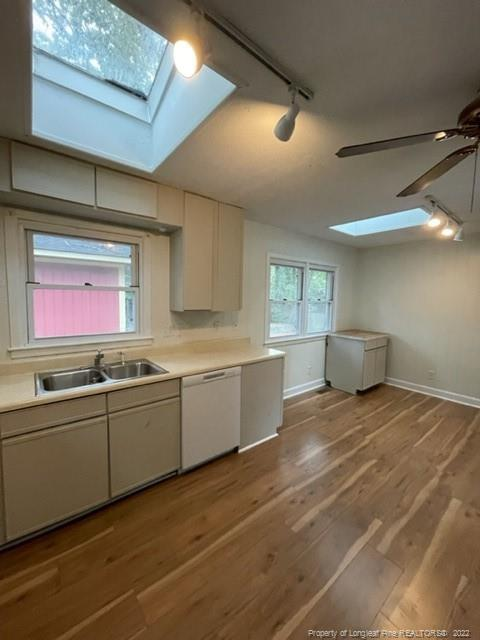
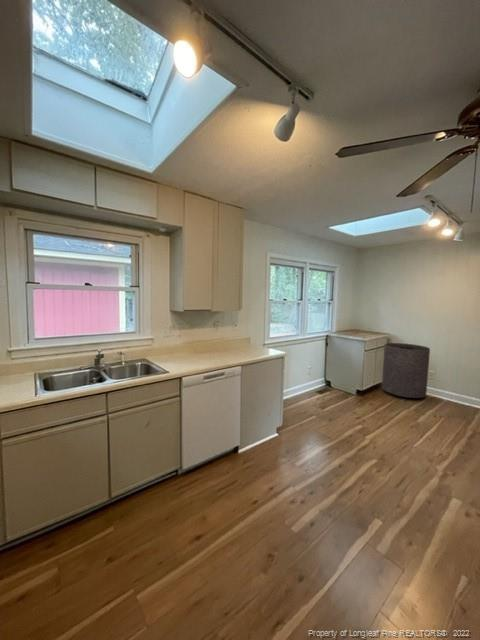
+ trash can [381,342,431,399]
